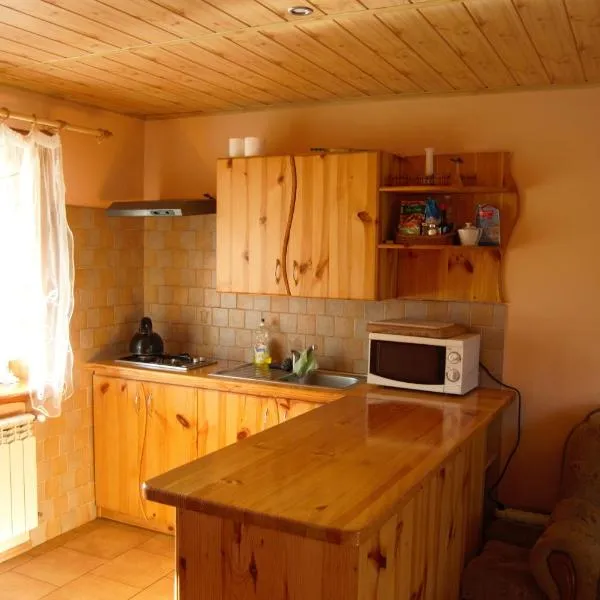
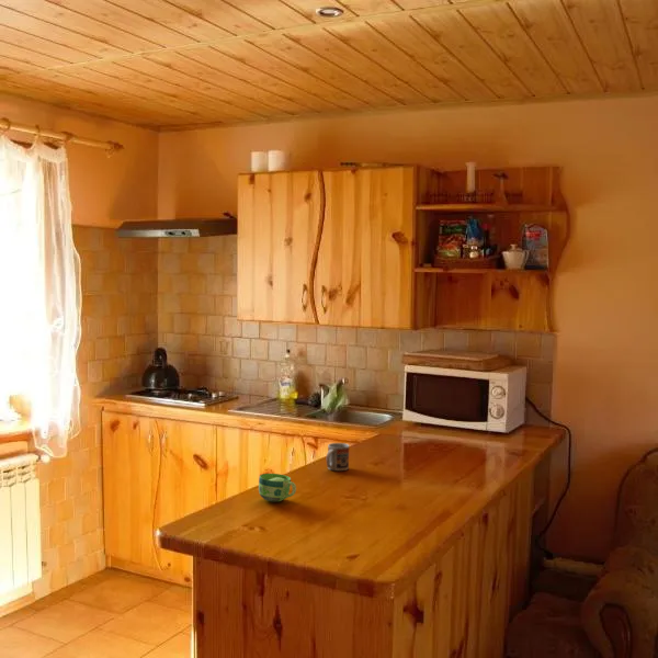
+ cup [326,442,351,472]
+ cup [258,473,297,502]
